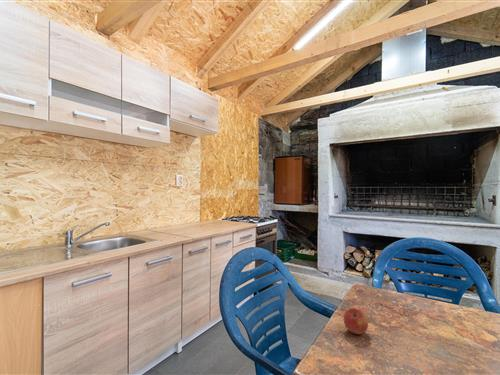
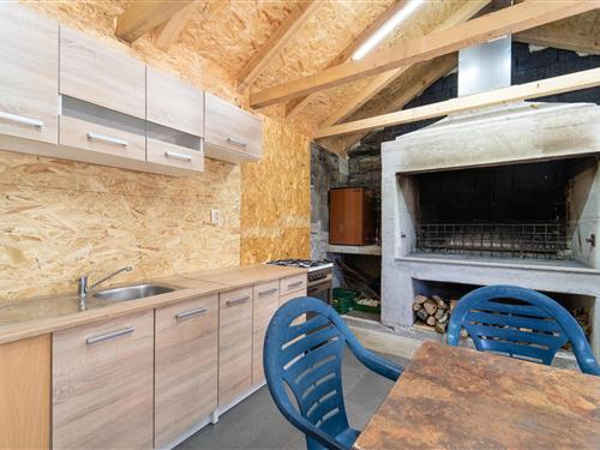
- apple [343,307,369,335]
